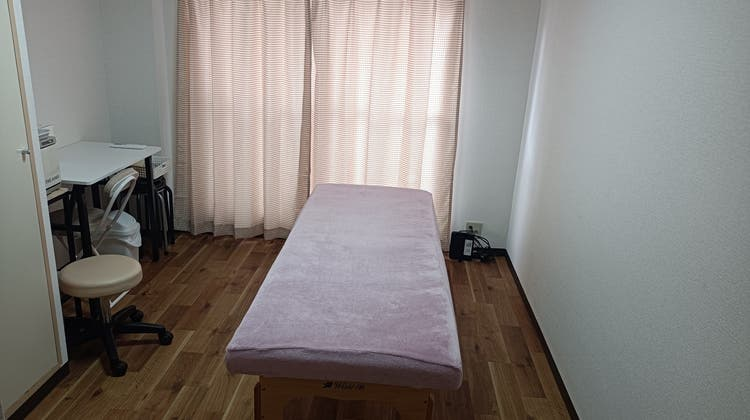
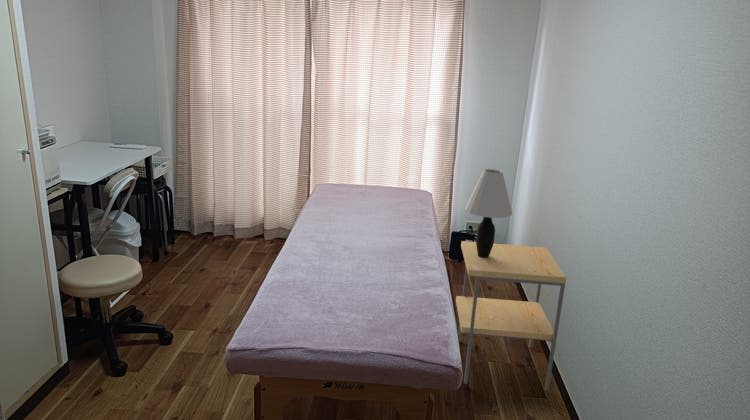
+ side table [455,240,567,392]
+ table lamp [464,168,513,258]
